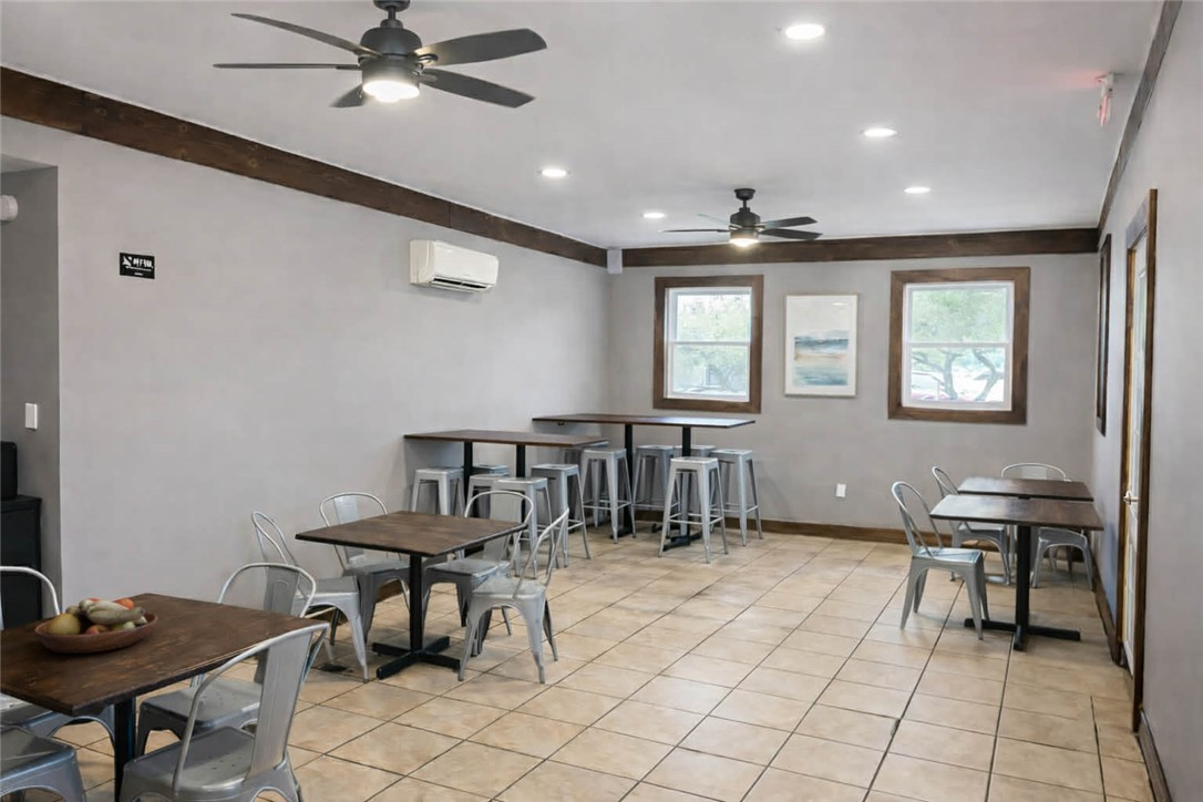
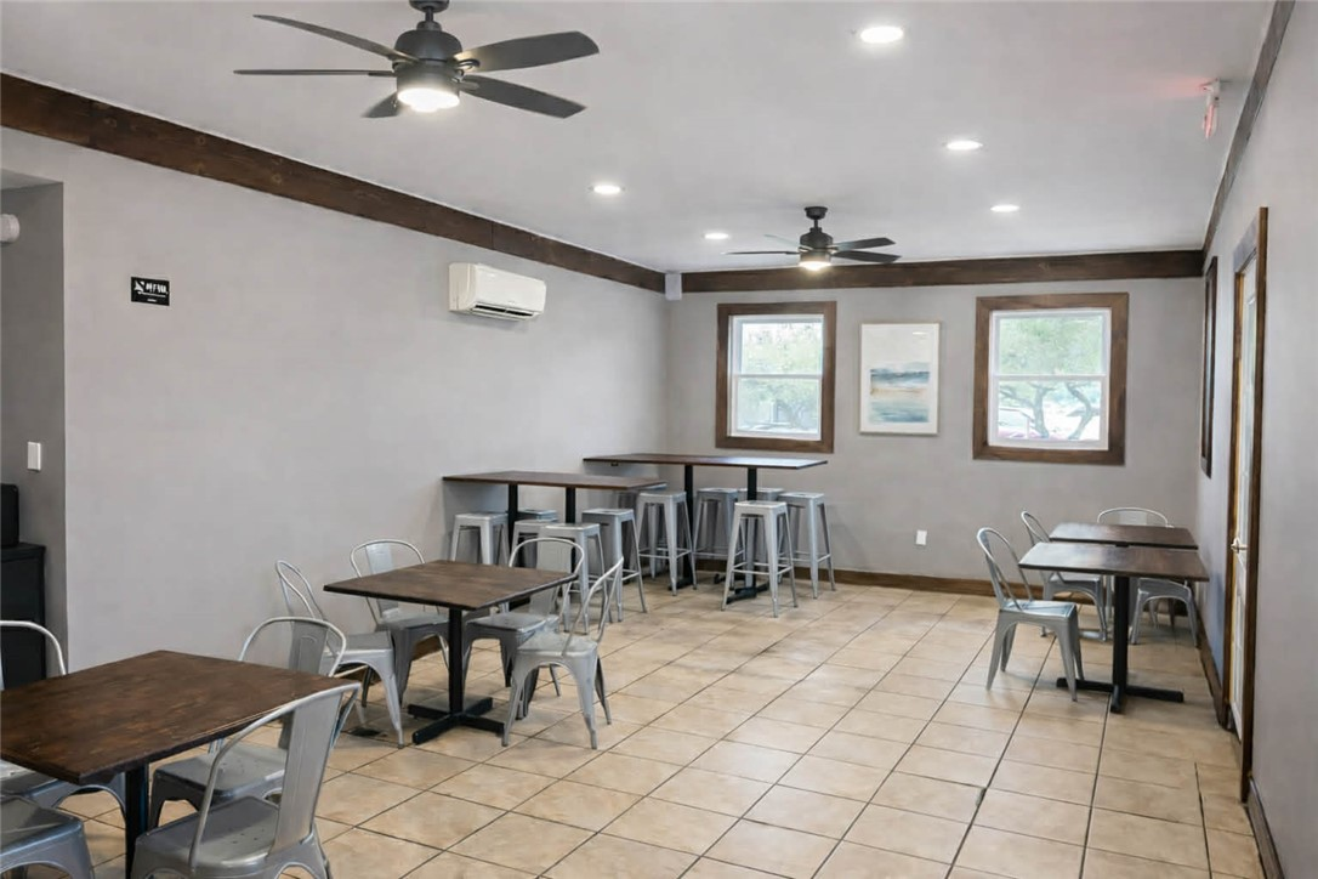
- fruit bowl [33,597,160,655]
